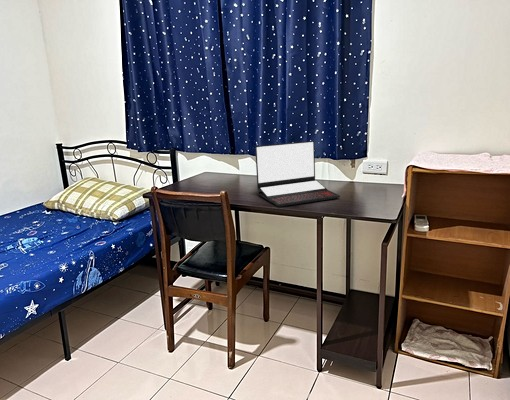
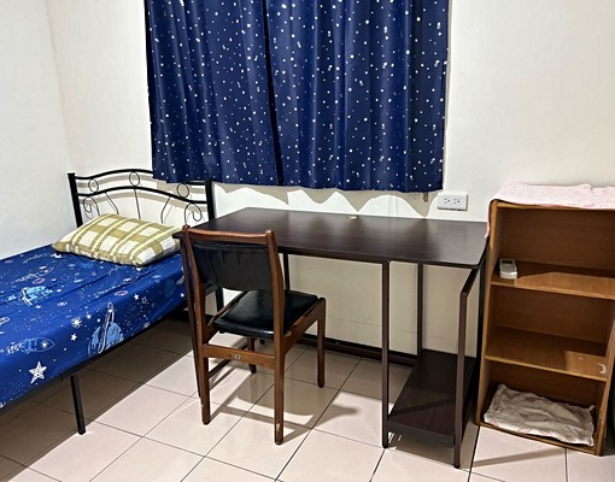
- laptop [254,140,341,208]
